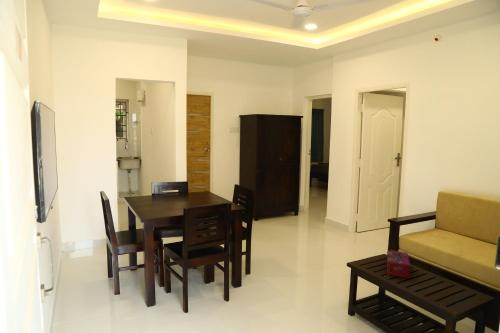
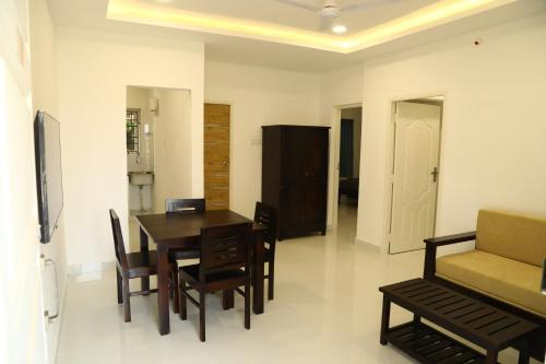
- tissue box [386,249,411,279]
